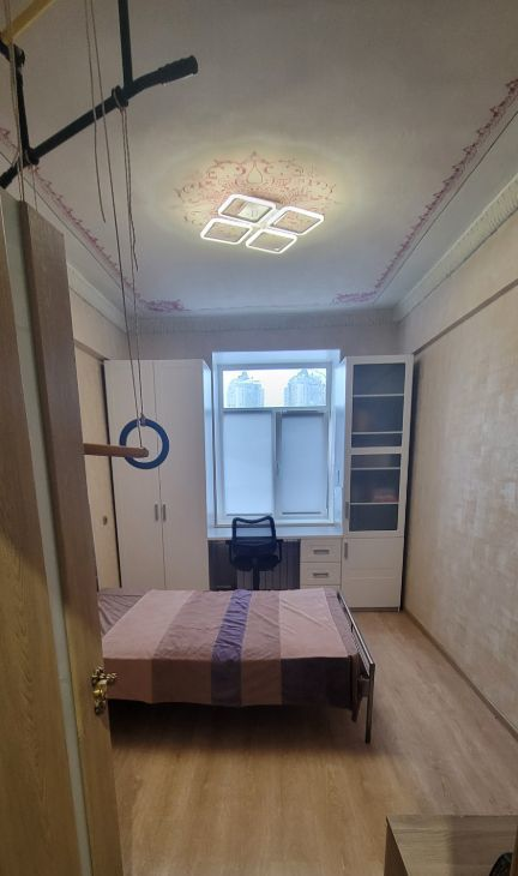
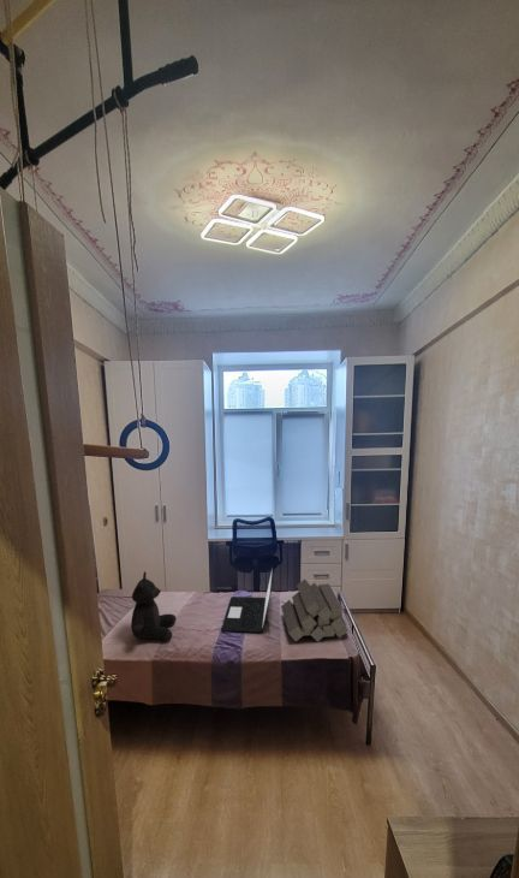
+ laptop [221,568,274,634]
+ teddy bear [130,570,177,641]
+ log pile [280,577,350,643]
